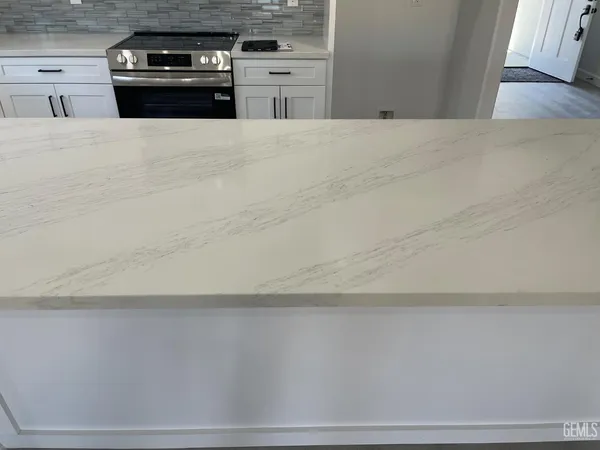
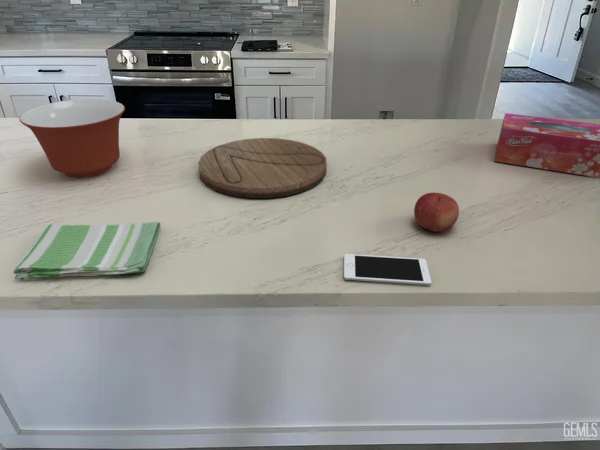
+ mixing bowl [18,98,126,179]
+ fruit [413,192,460,233]
+ tissue box [494,112,600,179]
+ cutting board [197,137,328,199]
+ dish towel [12,221,161,281]
+ cell phone [343,253,432,286]
